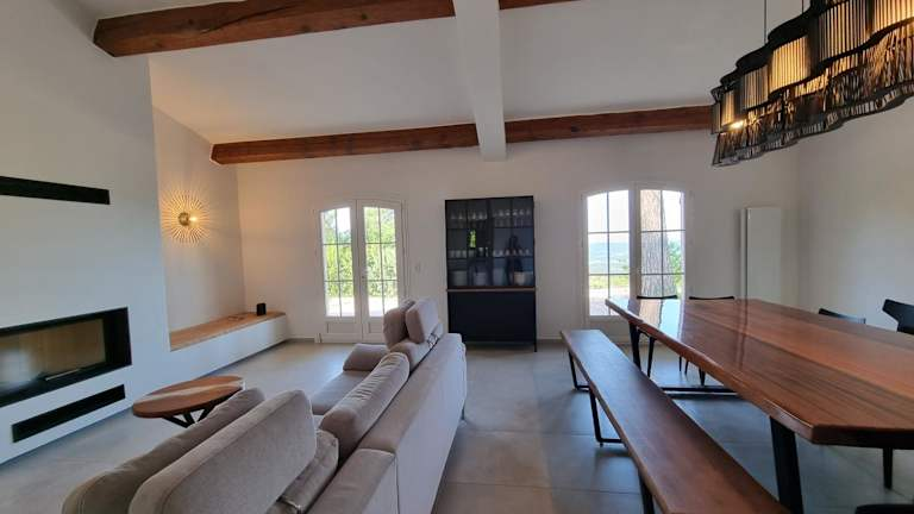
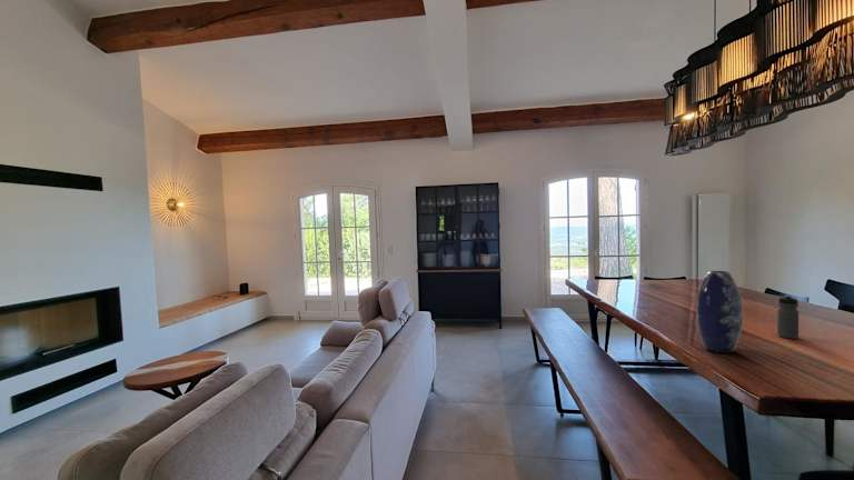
+ vase [695,270,744,353]
+ water bottle [776,294,800,340]
